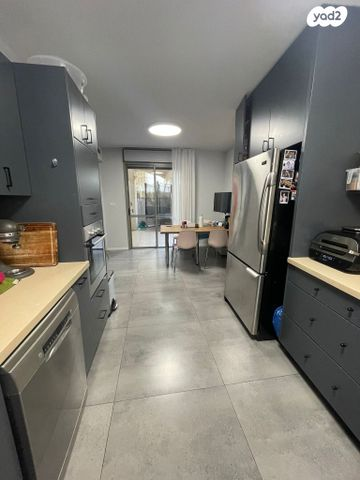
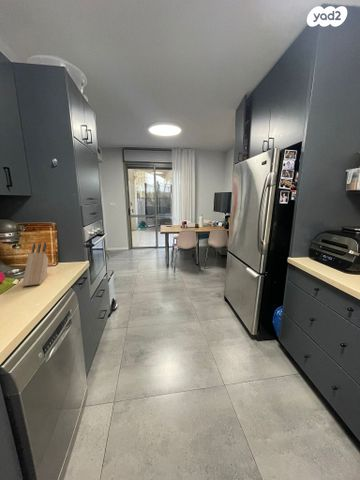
+ knife block [21,241,49,287]
